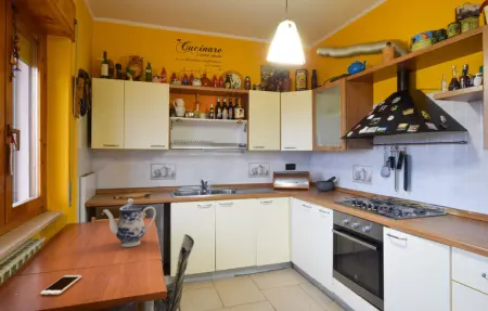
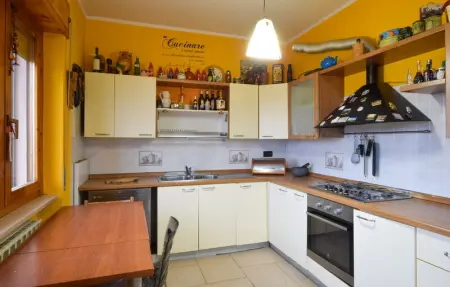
- teapot [102,197,157,248]
- smartphone [39,274,82,296]
